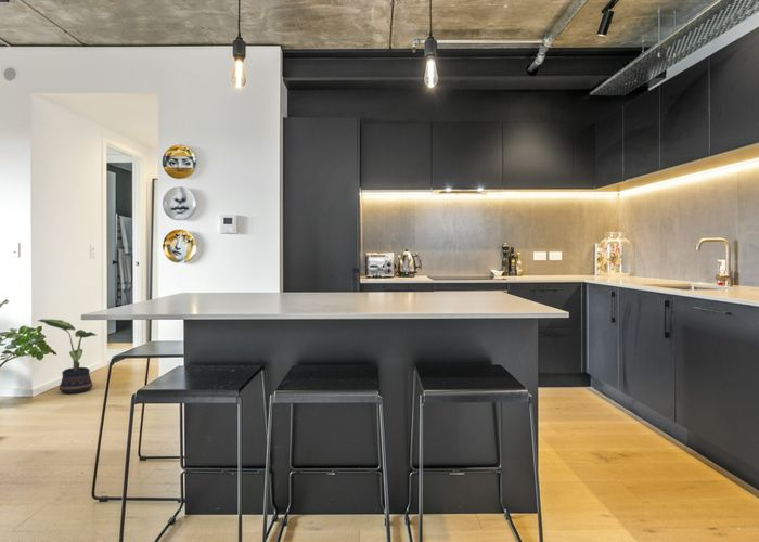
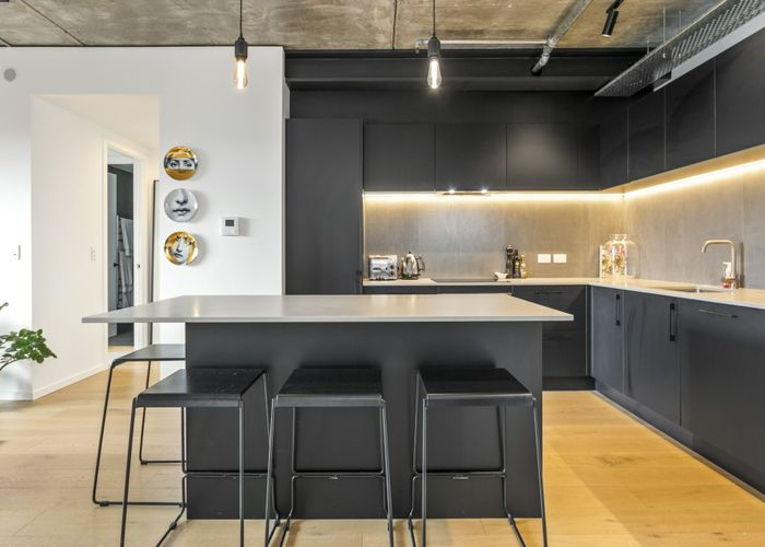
- potted plant [37,318,98,395]
